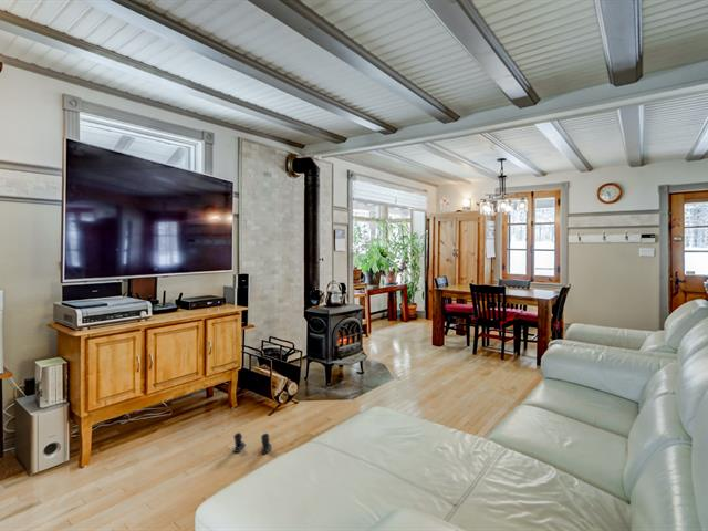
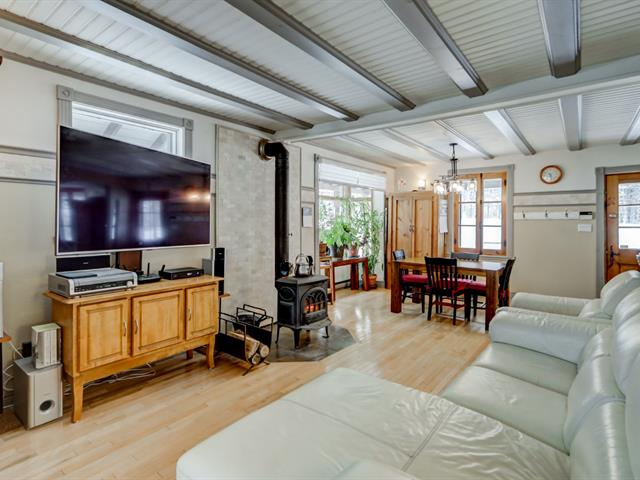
- boots [232,431,272,455]
